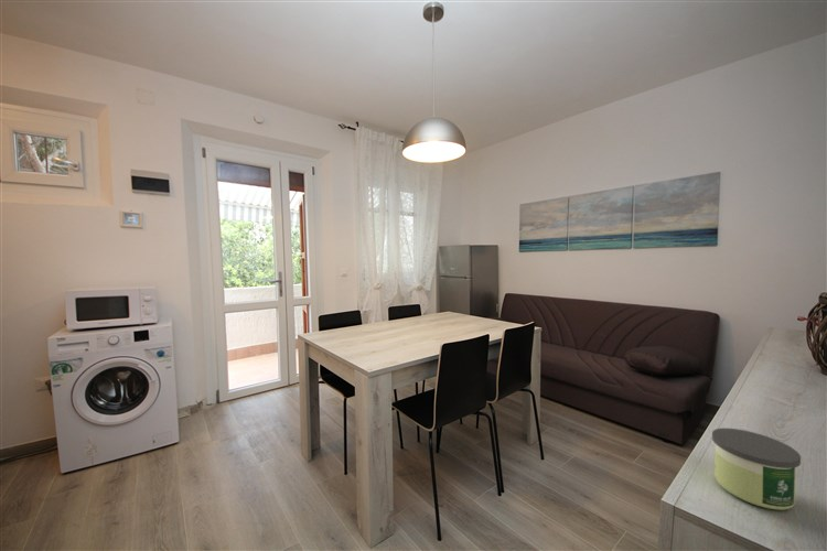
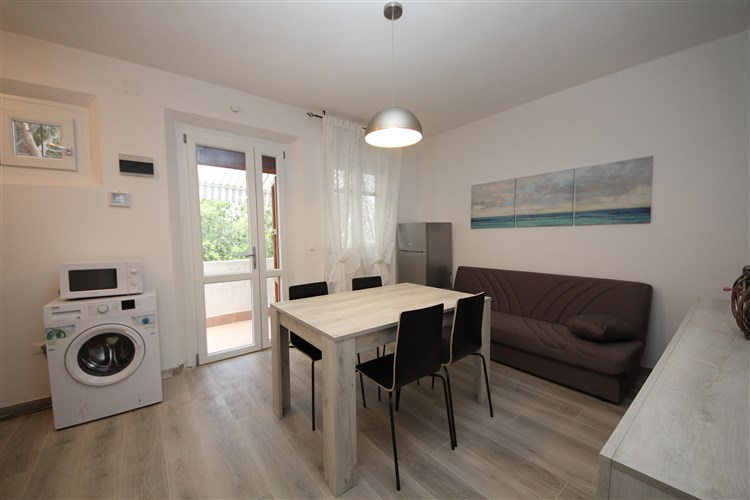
- candle [711,428,802,511]
